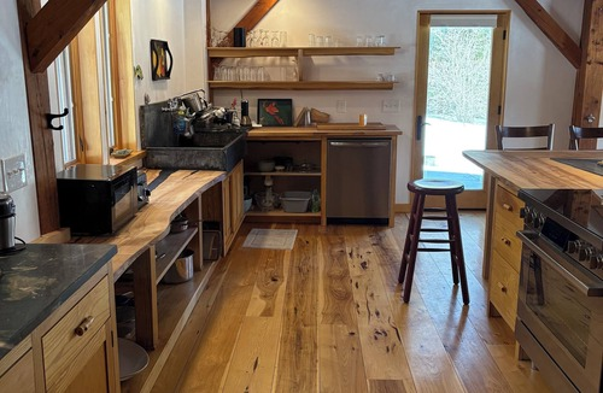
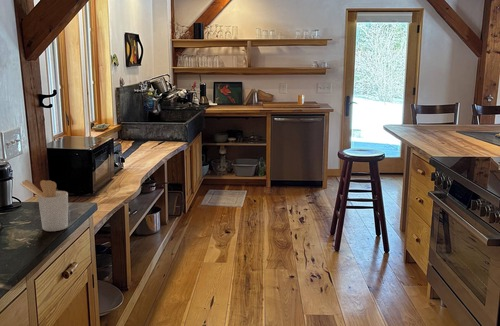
+ utensil holder [19,179,69,232]
